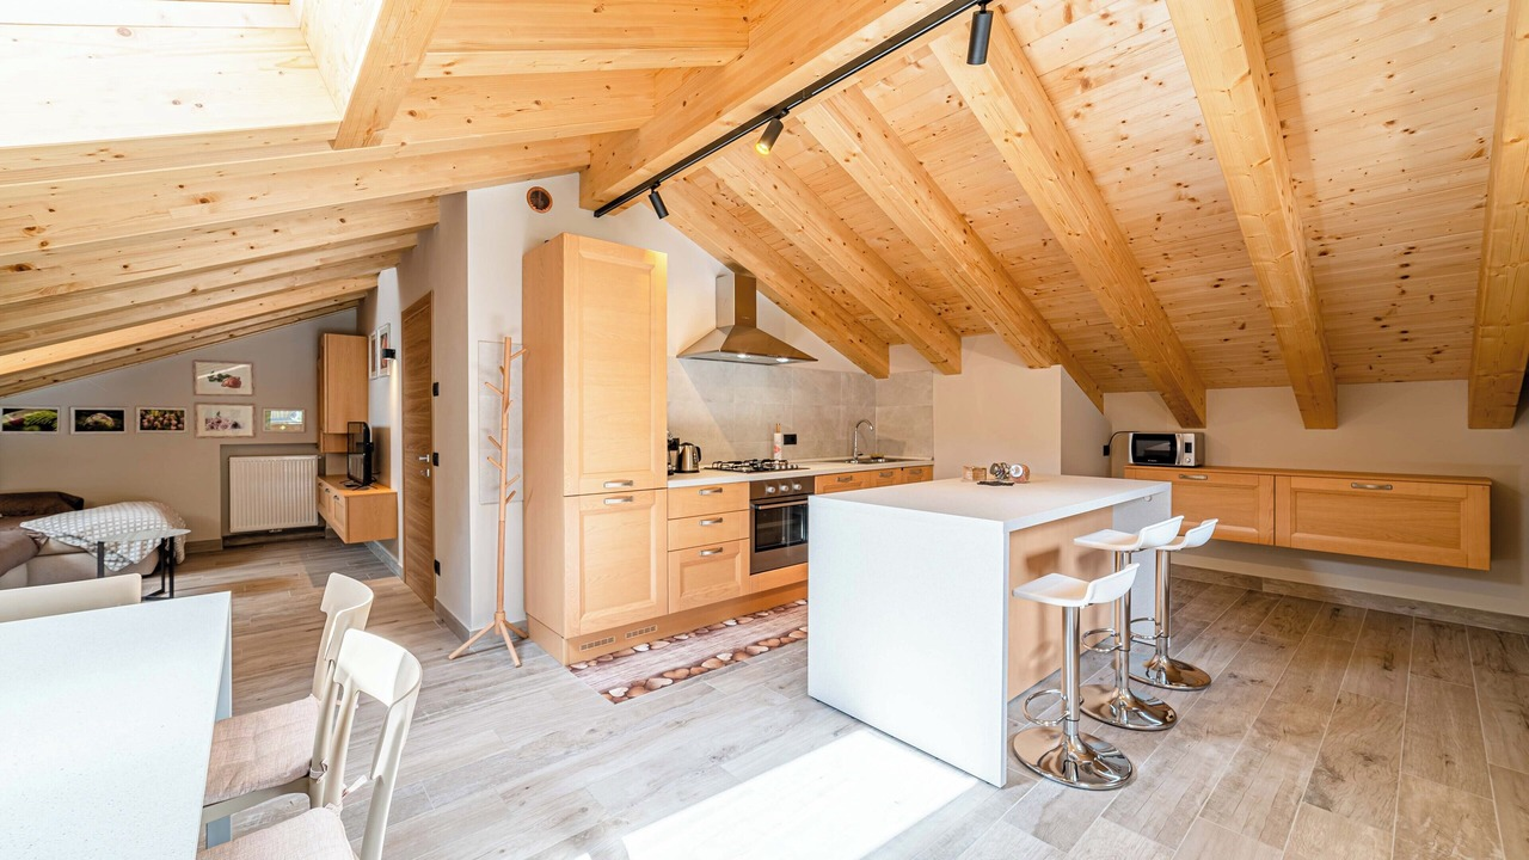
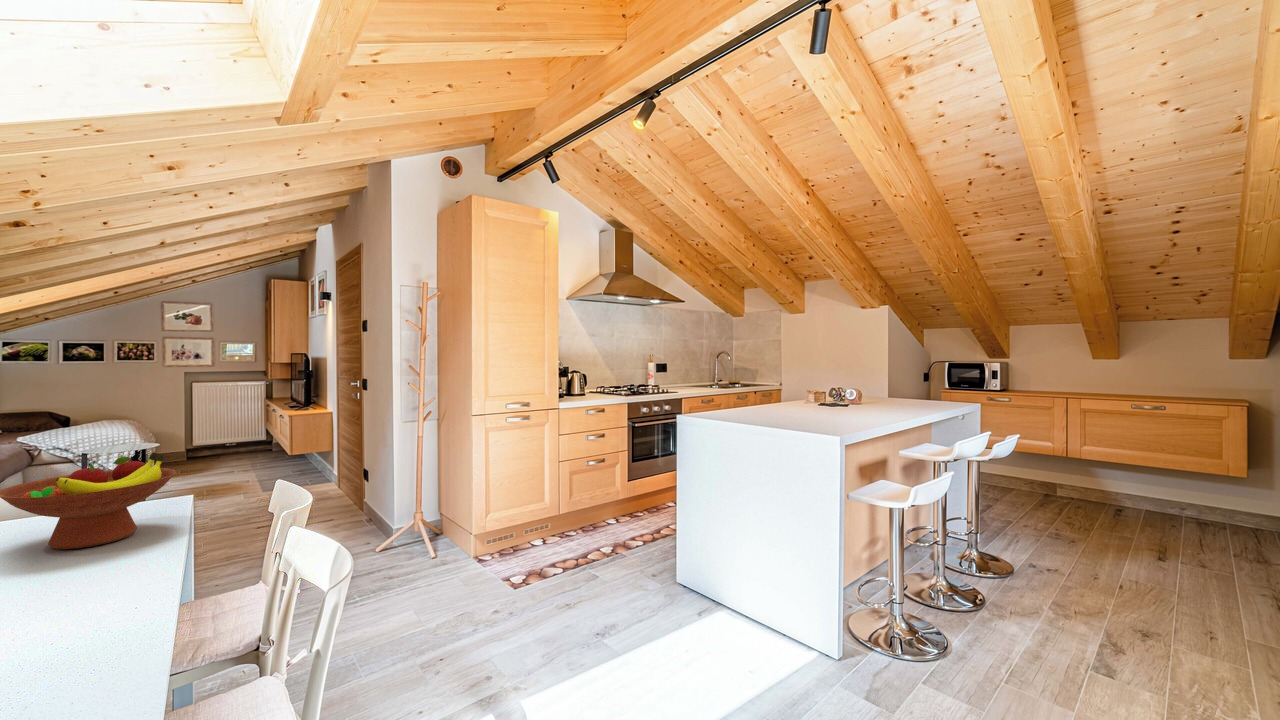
+ fruit bowl [0,451,177,550]
